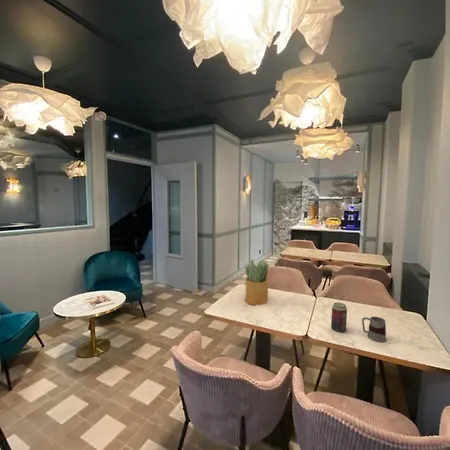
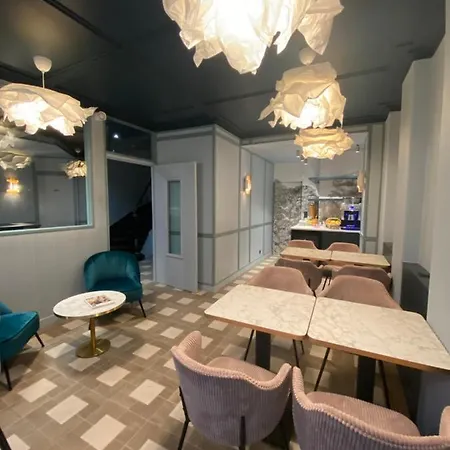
- potted plant [243,258,270,306]
- beverage can [330,301,348,333]
- mug [361,316,387,343]
